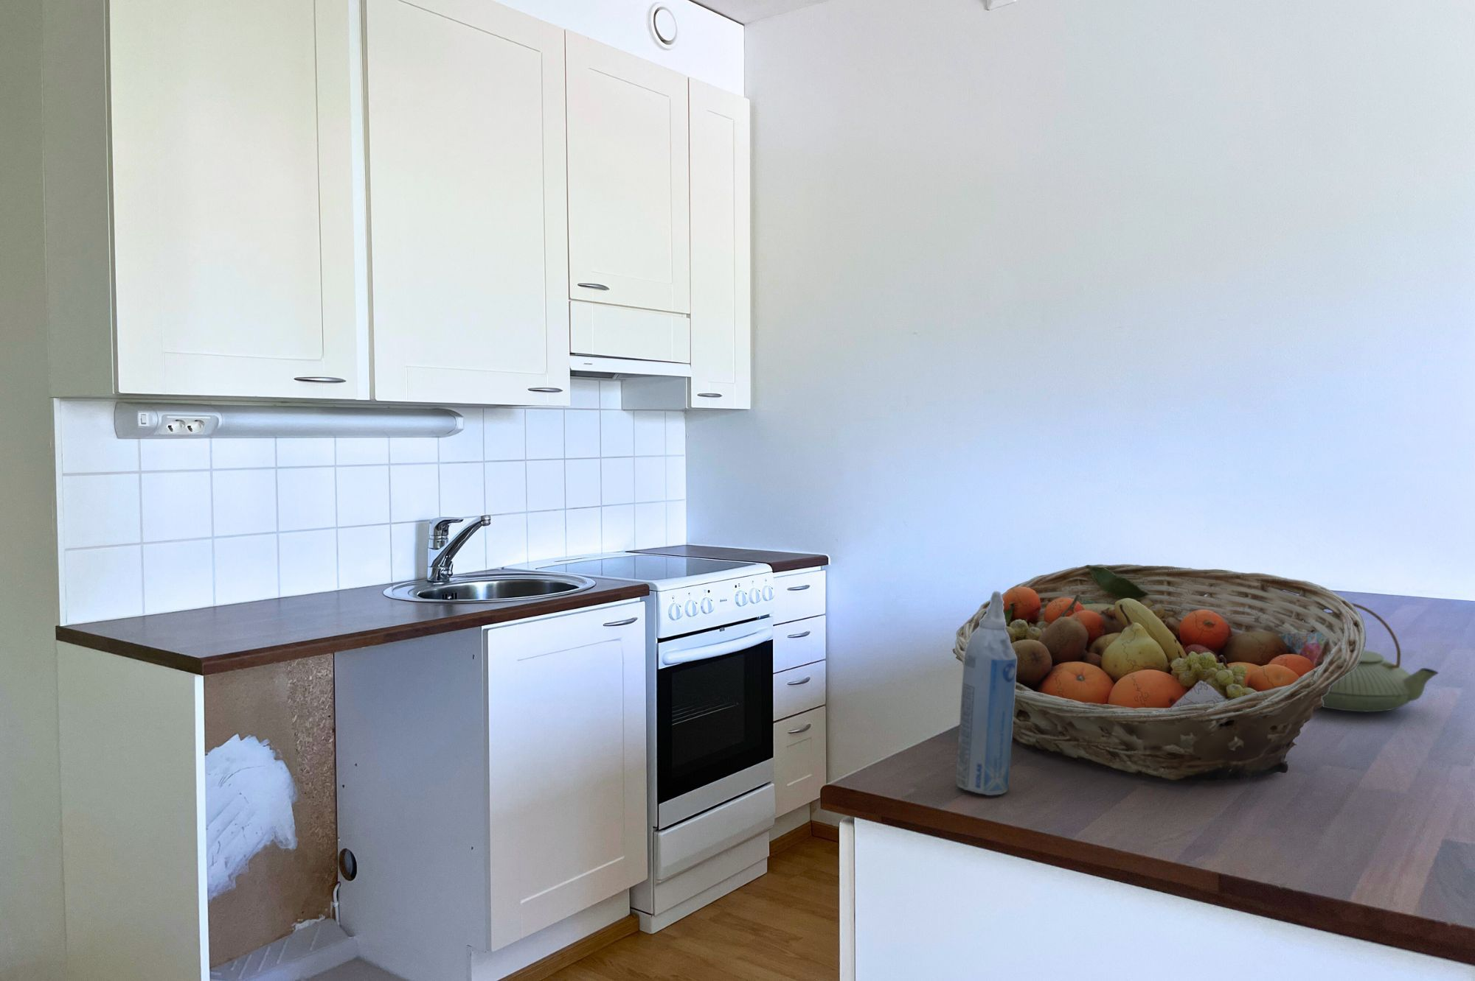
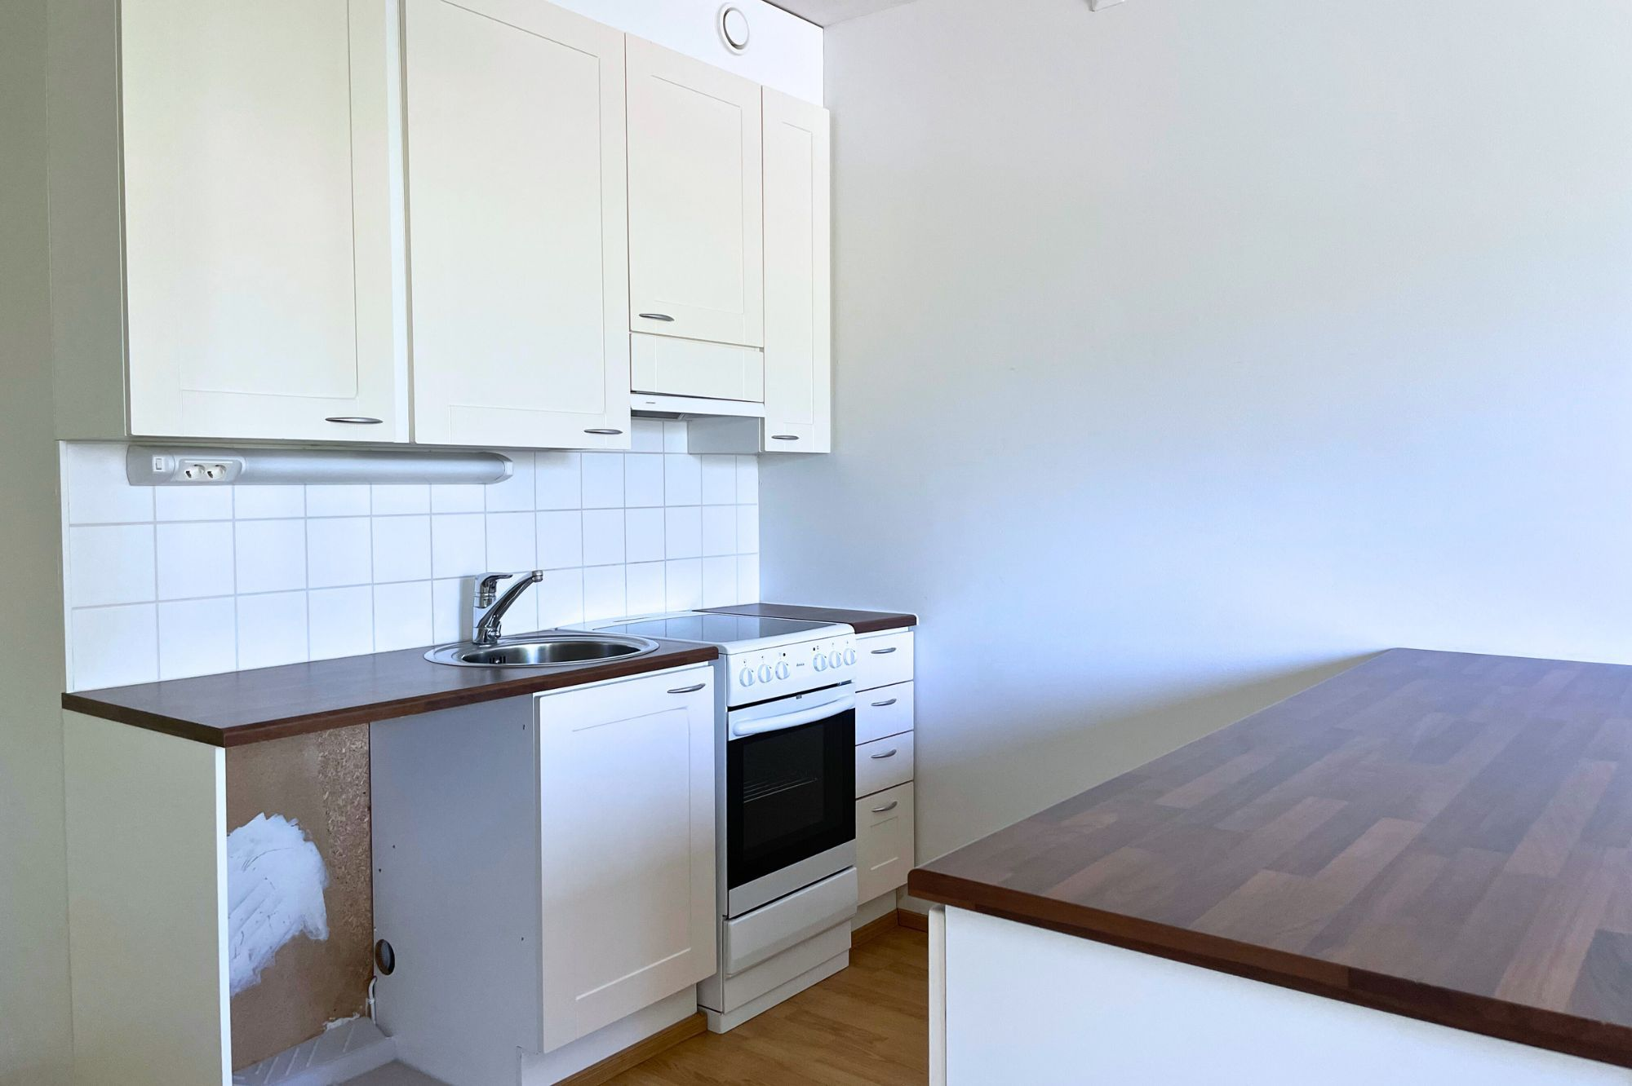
- aerosol can [956,590,1017,796]
- teapot [1303,602,1440,713]
- fruit basket [952,564,1367,782]
